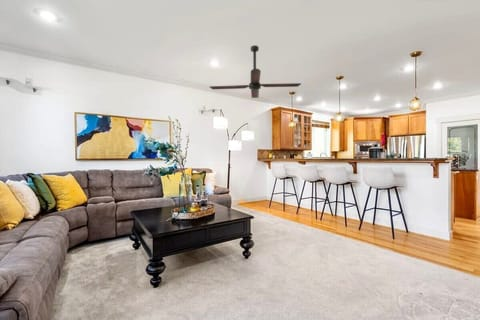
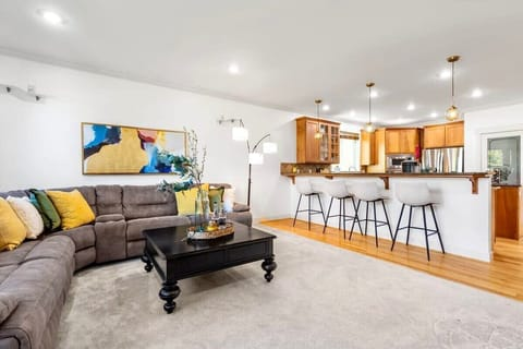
- ceiling fan [209,44,302,99]
